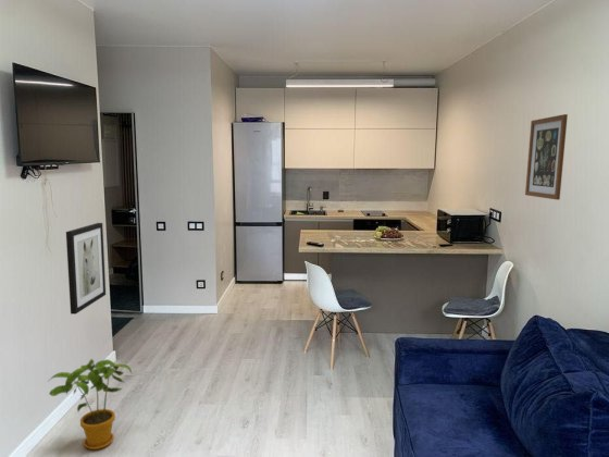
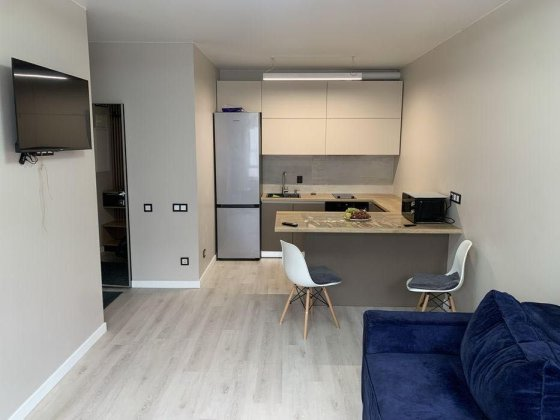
- house plant [47,358,133,450]
- wall art [524,113,569,201]
- wall art [65,222,107,316]
